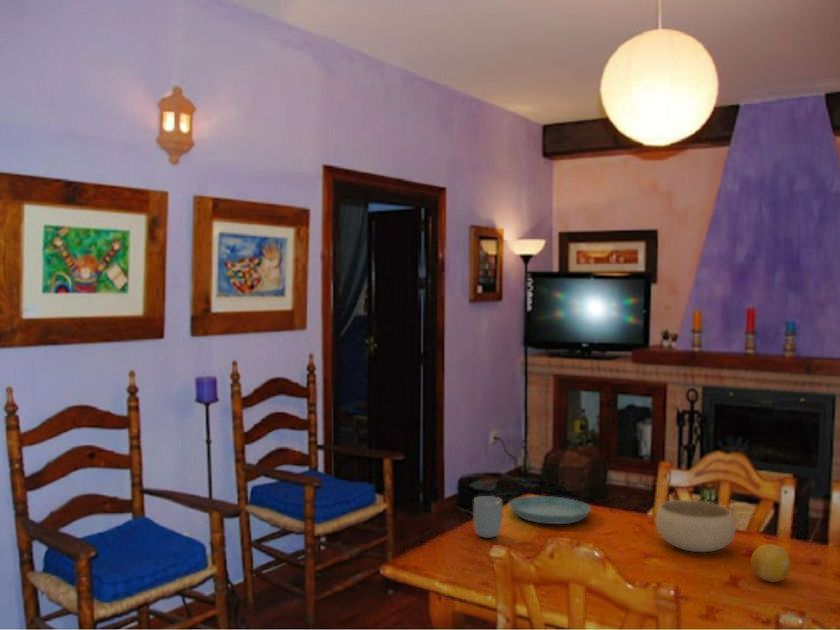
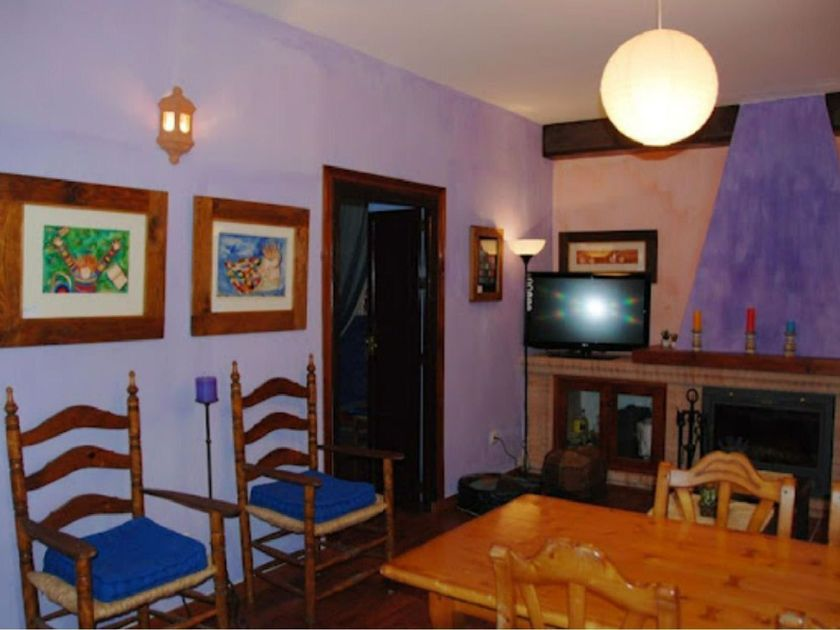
- saucer [508,495,592,525]
- cup [473,495,503,539]
- bowl [655,499,737,553]
- fruit [750,543,792,583]
